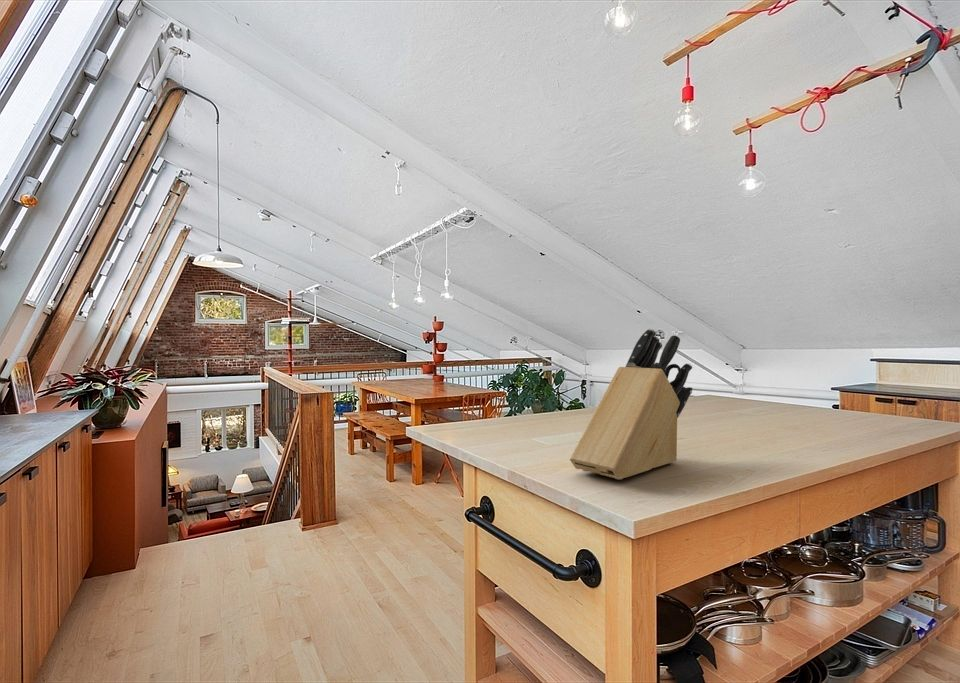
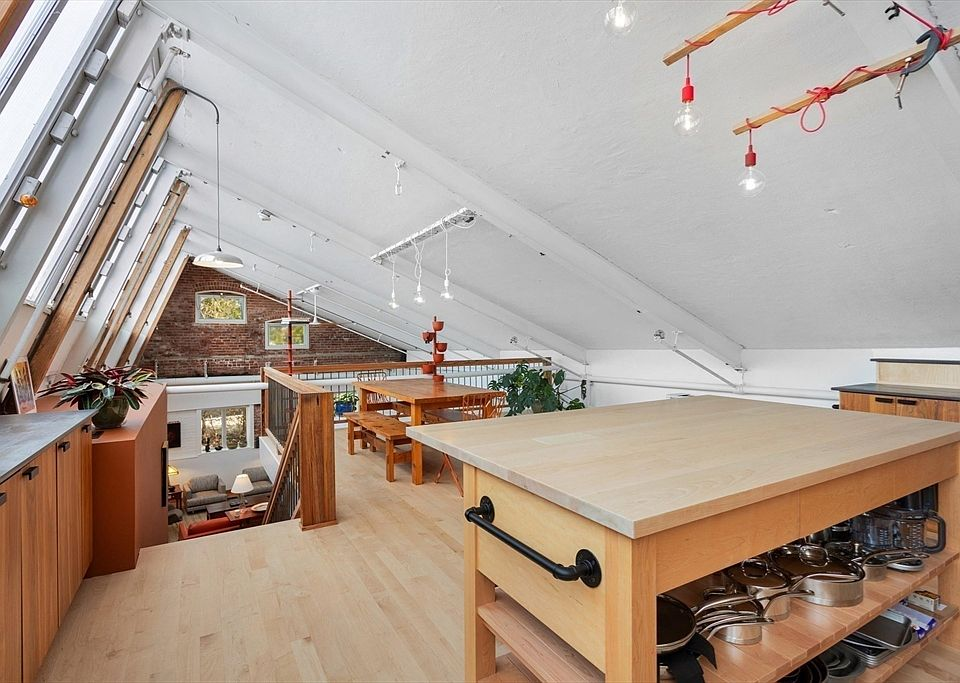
- knife block [569,328,693,480]
